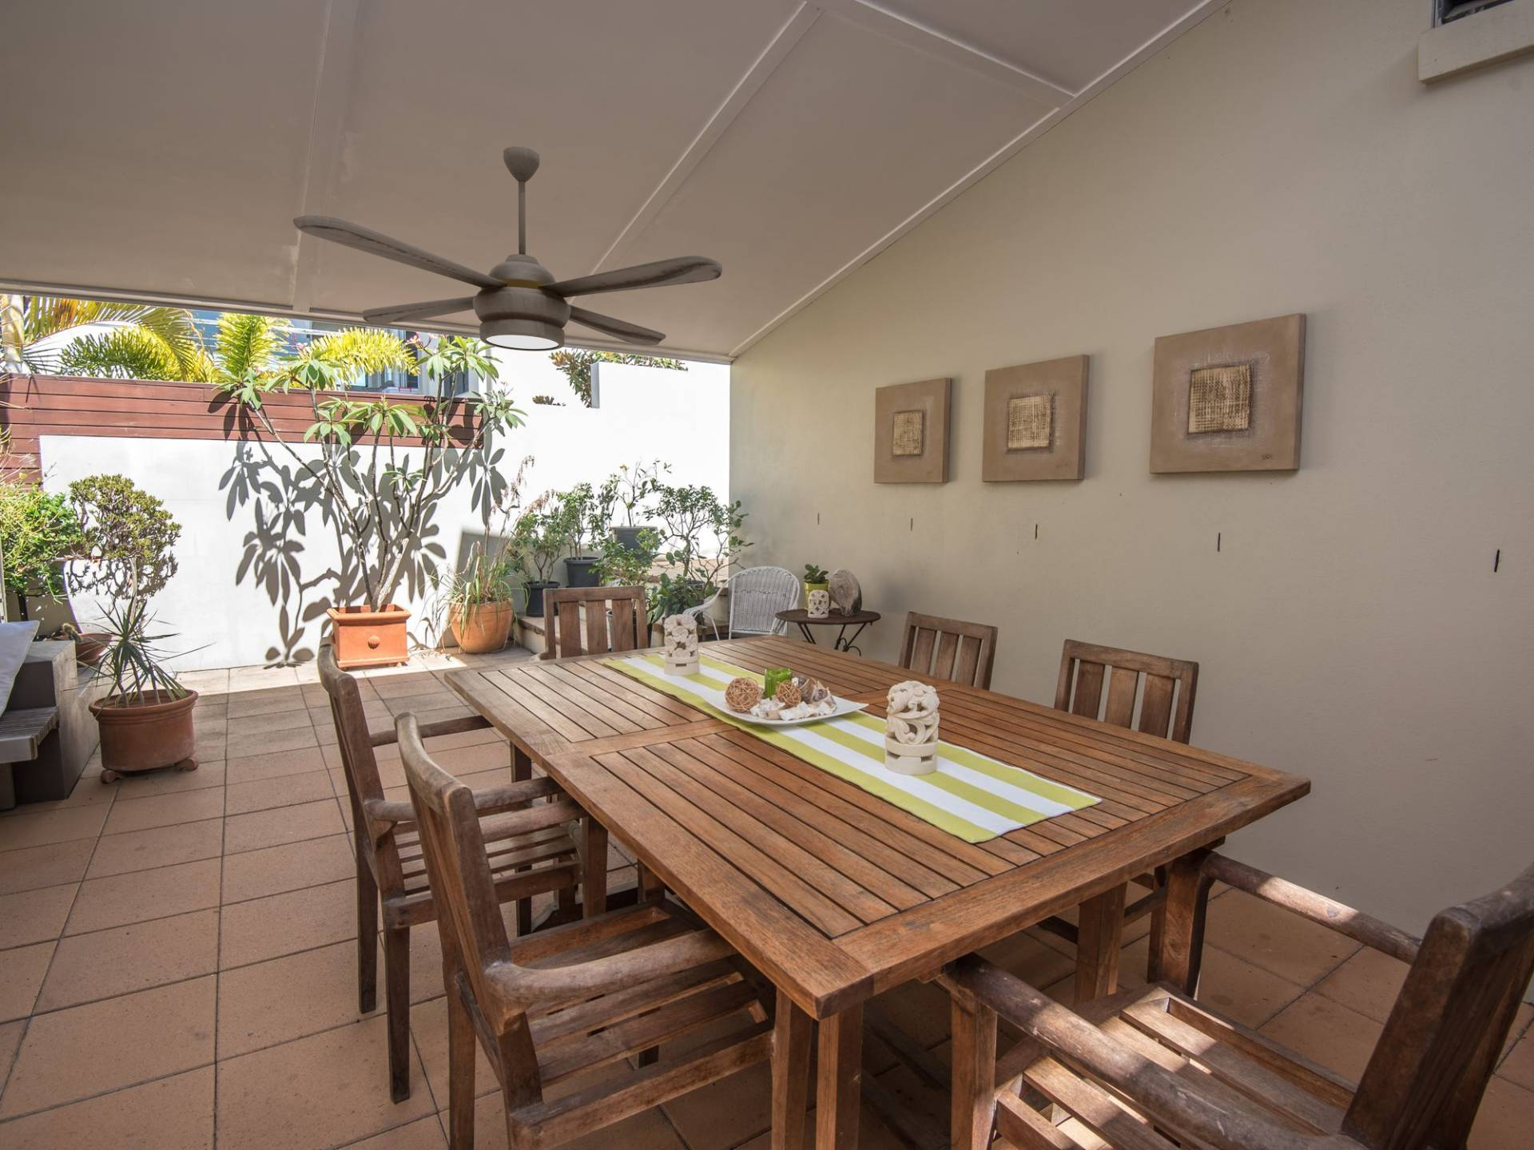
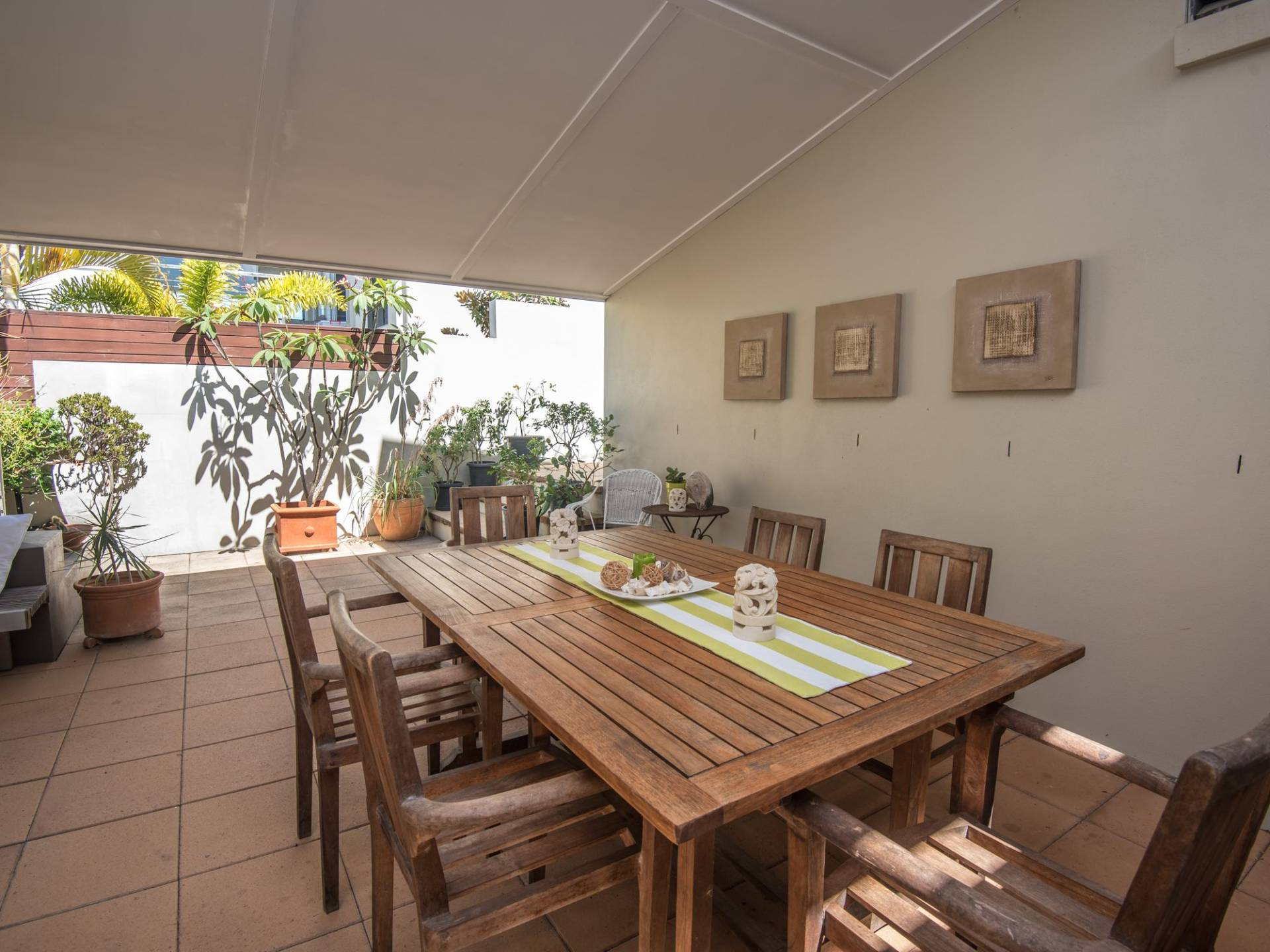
- ceiling fan [292,146,724,353]
